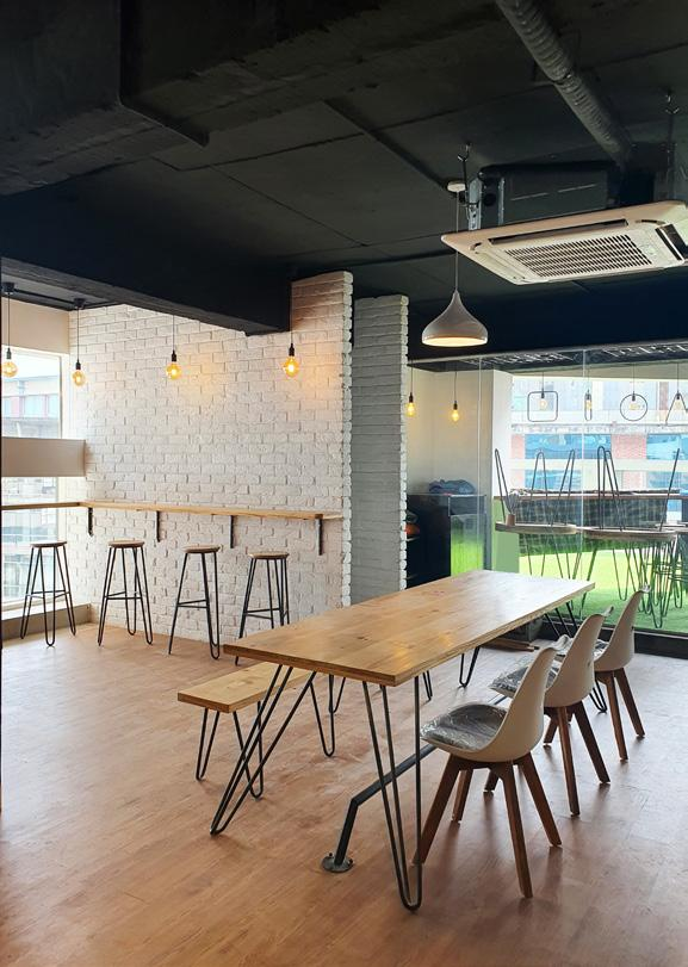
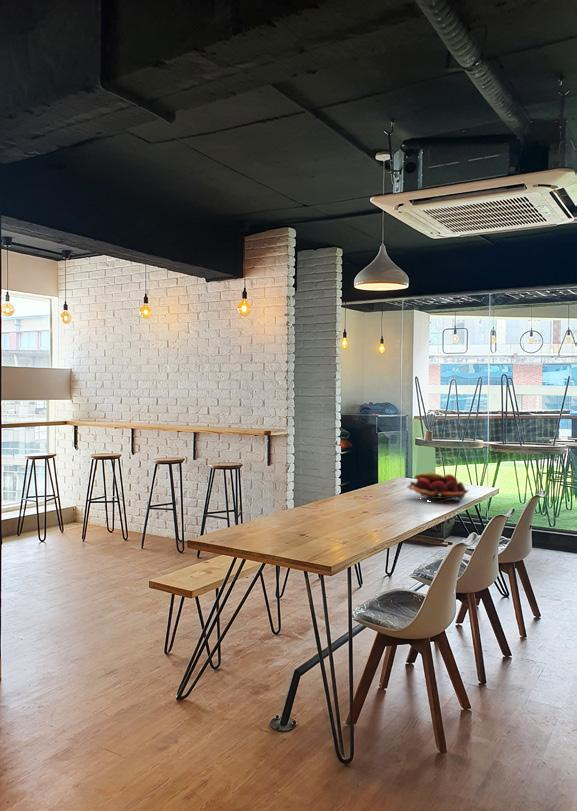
+ fruit basket [406,472,470,504]
